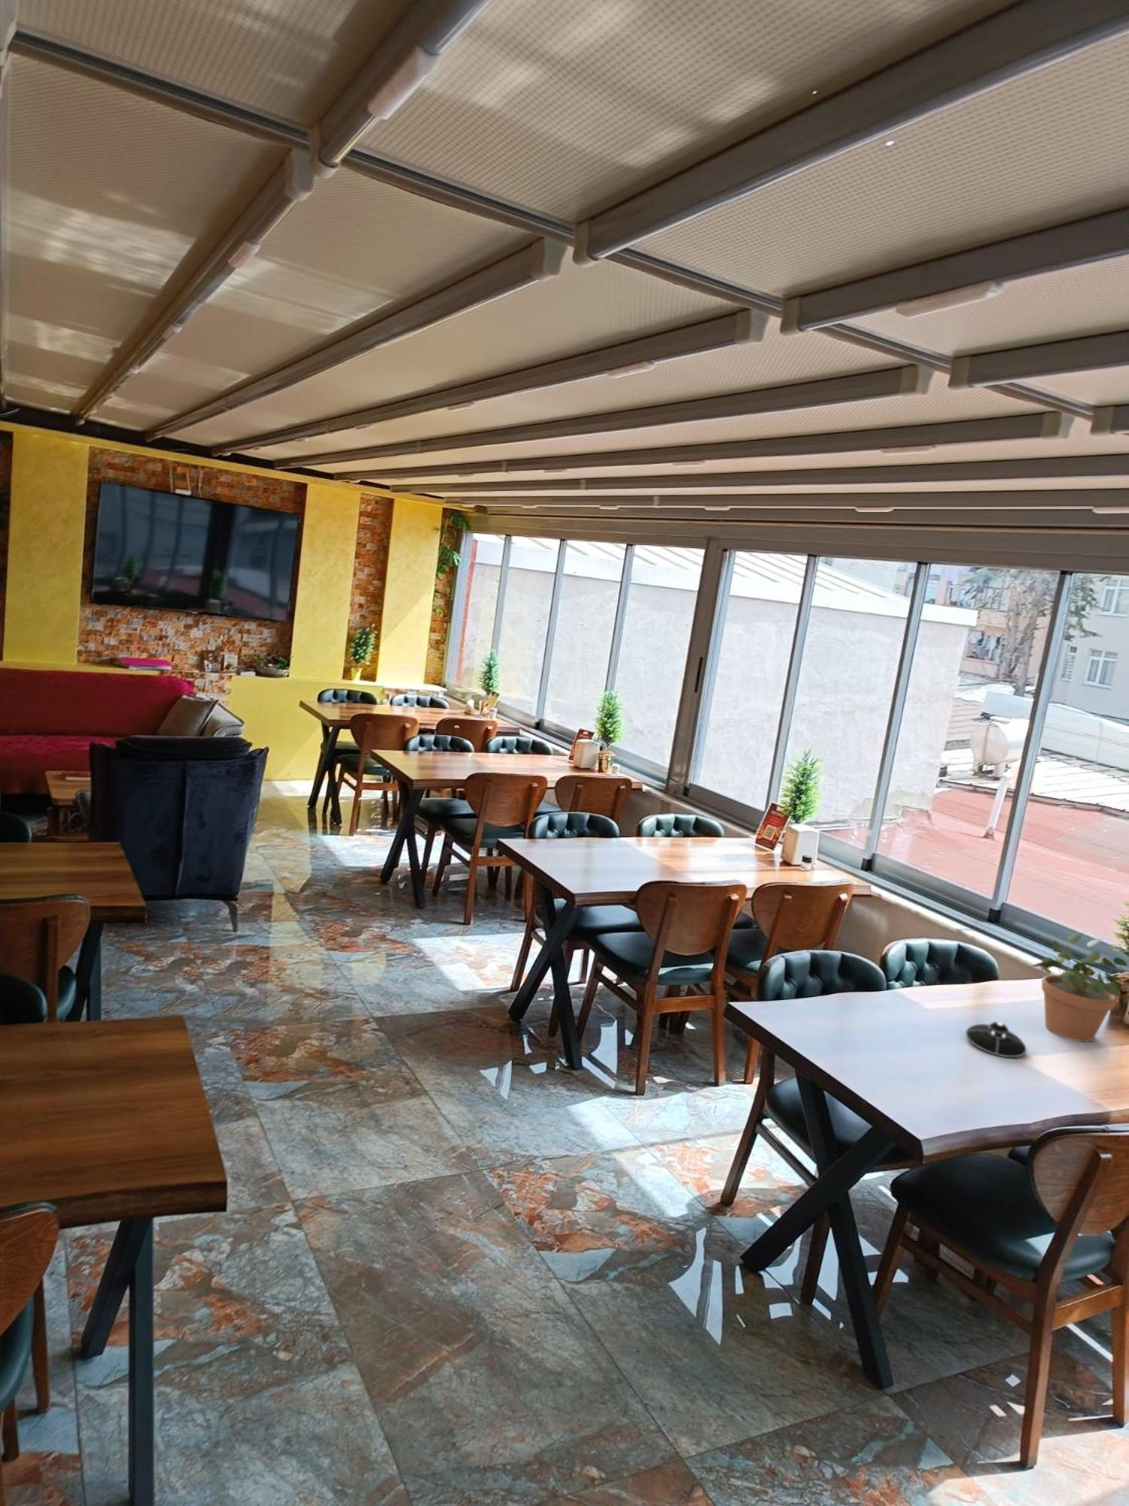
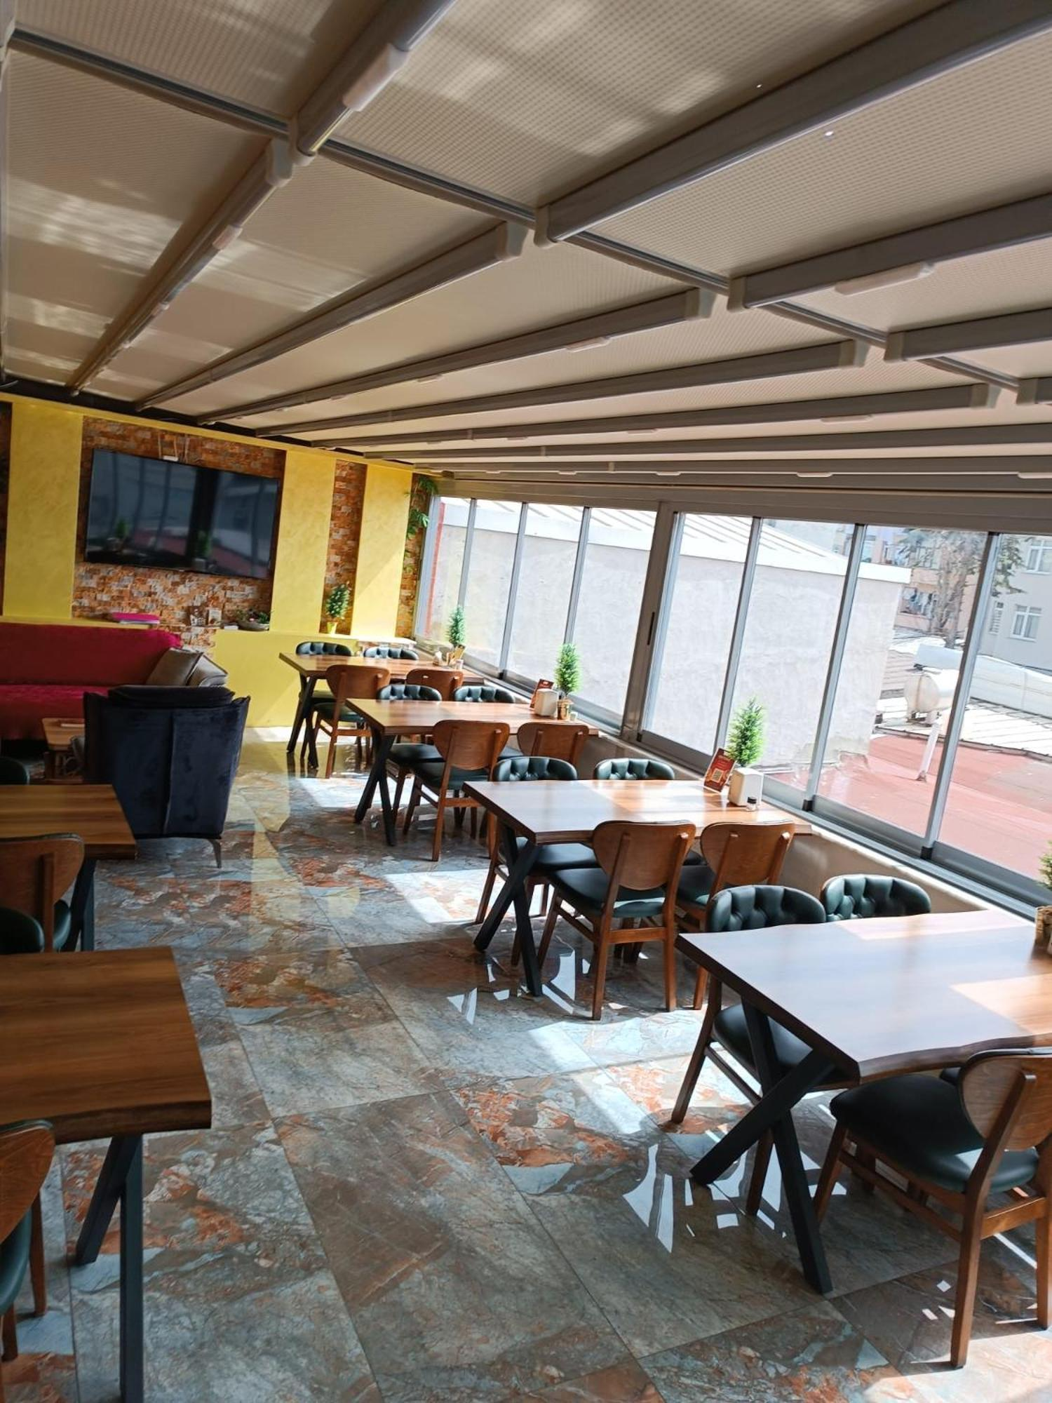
- potted plant [1031,932,1129,1042]
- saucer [965,1021,1027,1058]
